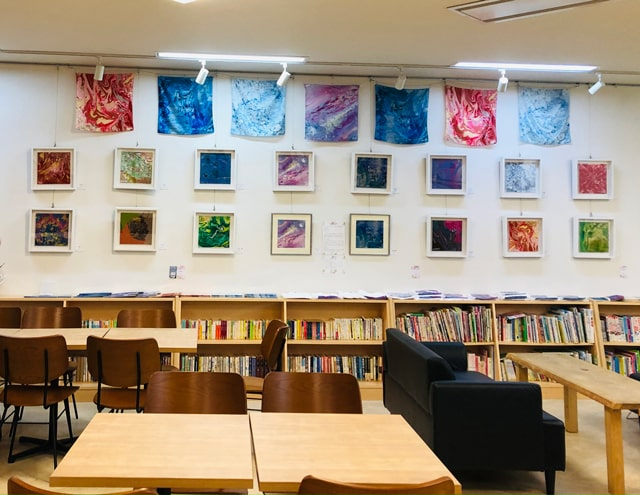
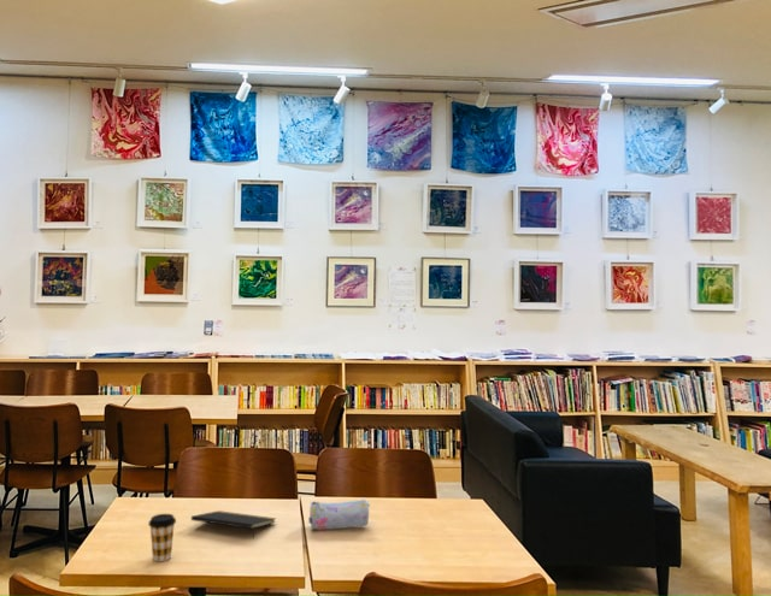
+ notepad [190,509,277,539]
+ coffee cup [147,513,177,562]
+ pencil case [307,498,371,531]
